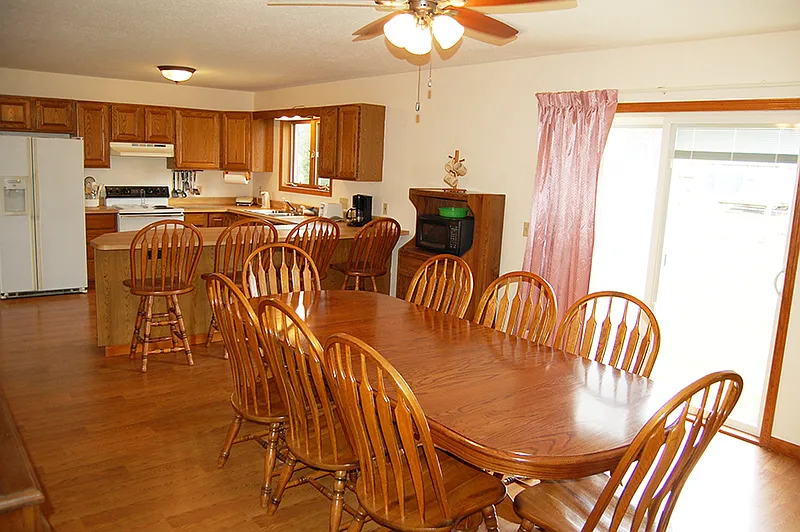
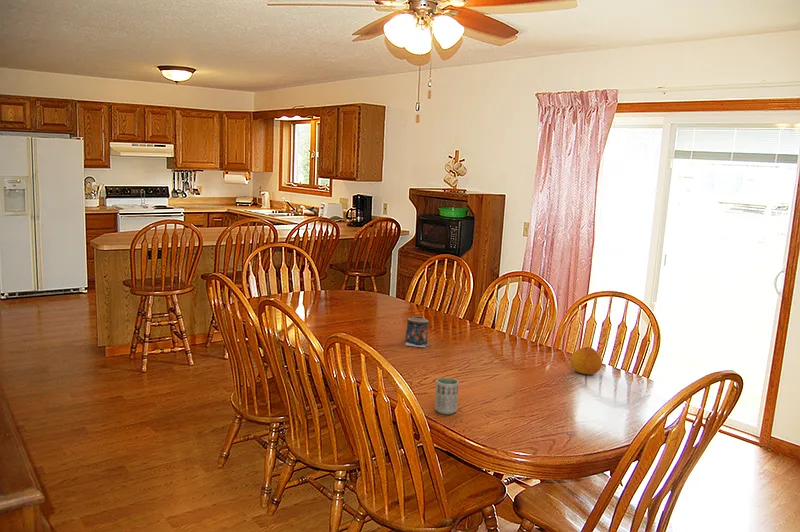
+ fruit [570,346,603,376]
+ cup [434,377,460,415]
+ candle [403,315,430,348]
